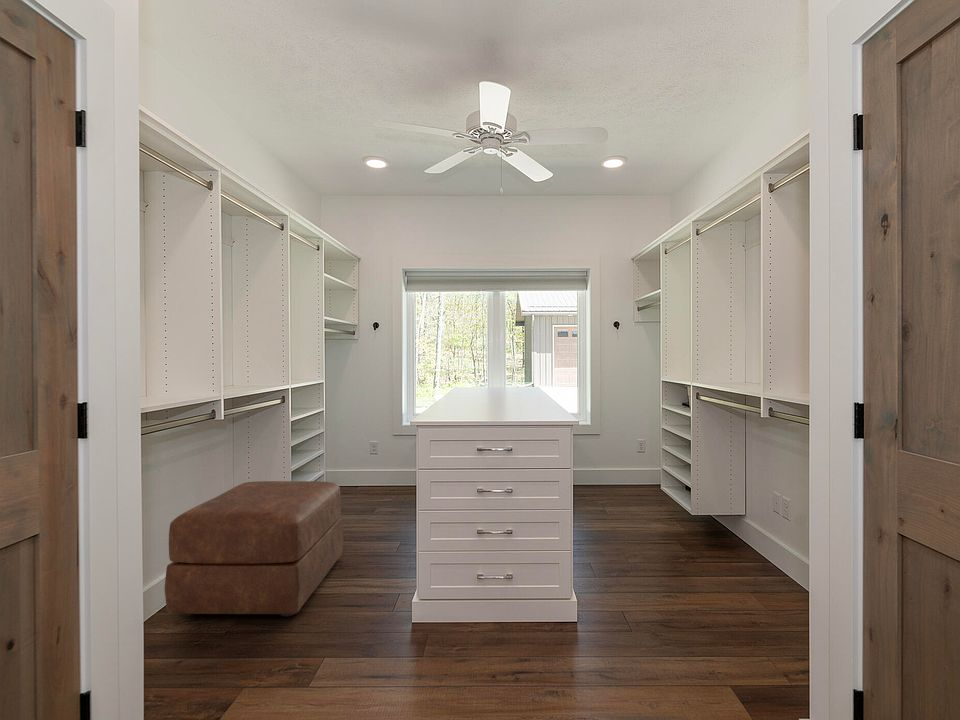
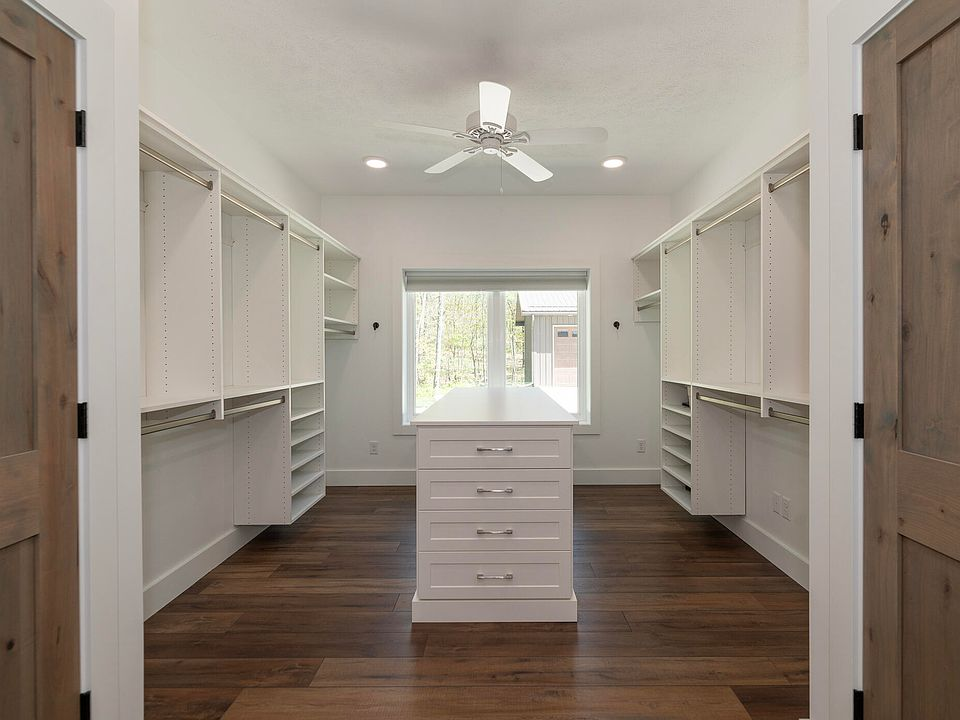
- ottoman [163,480,344,617]
